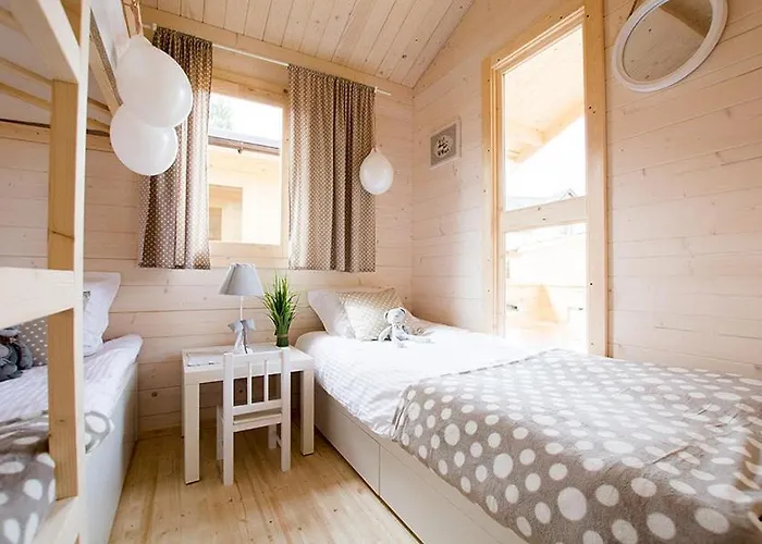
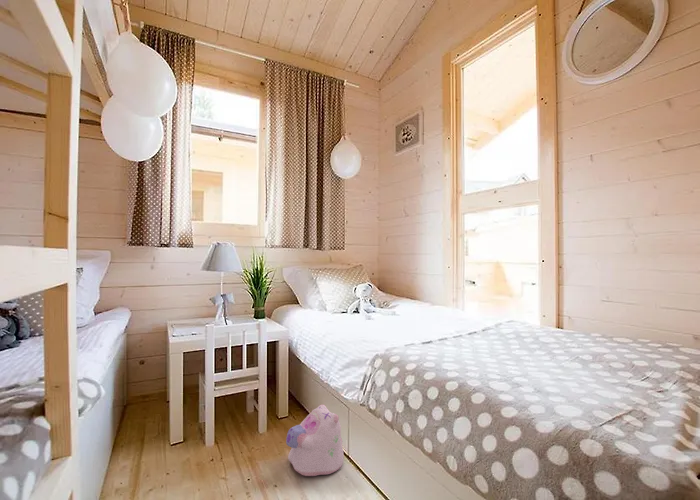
+ plush toy [285,403,345,477]
